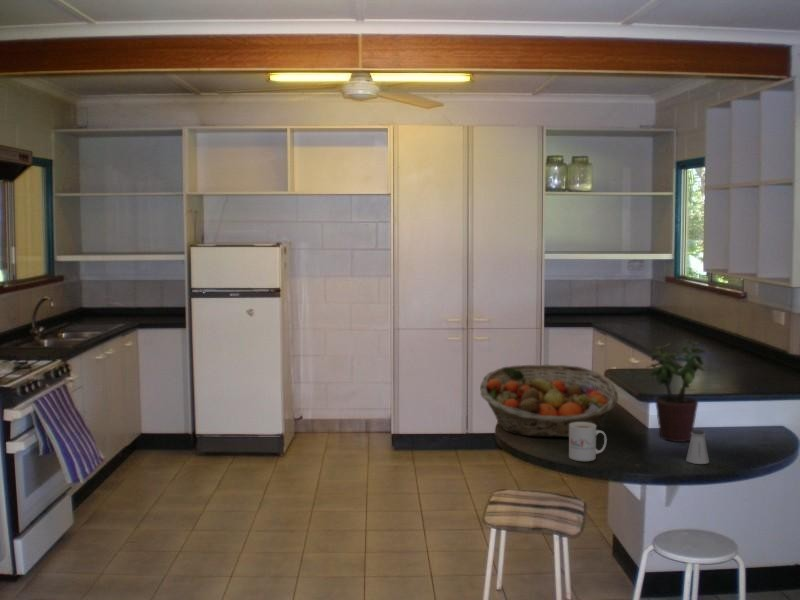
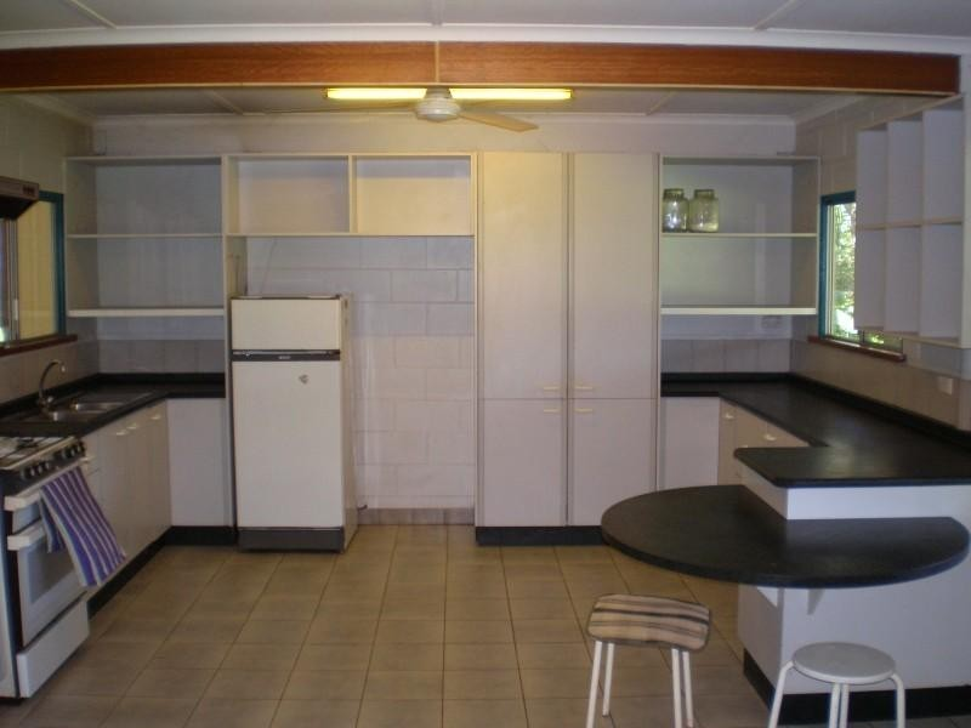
- mug [568,422,608,462]
- saltshaker [685,429,710,465]
- potted plant [645,339,706,443]
- fruit basket [479,364,619,438]
